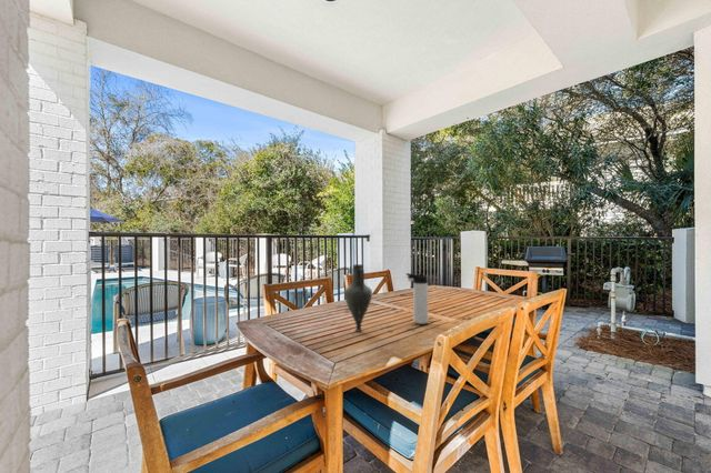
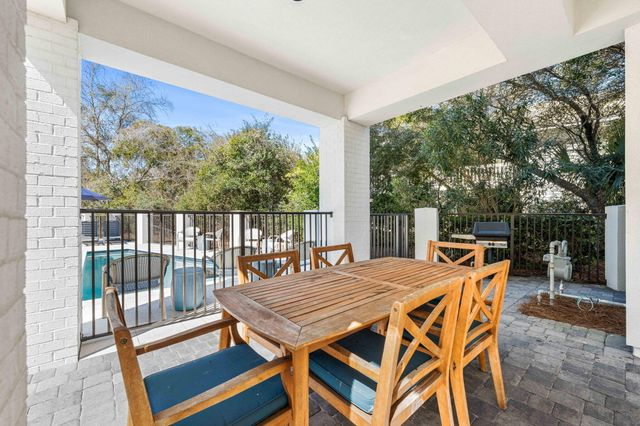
- vase [343,263,373,332]
- thermos bottle [405,272,429,325]
